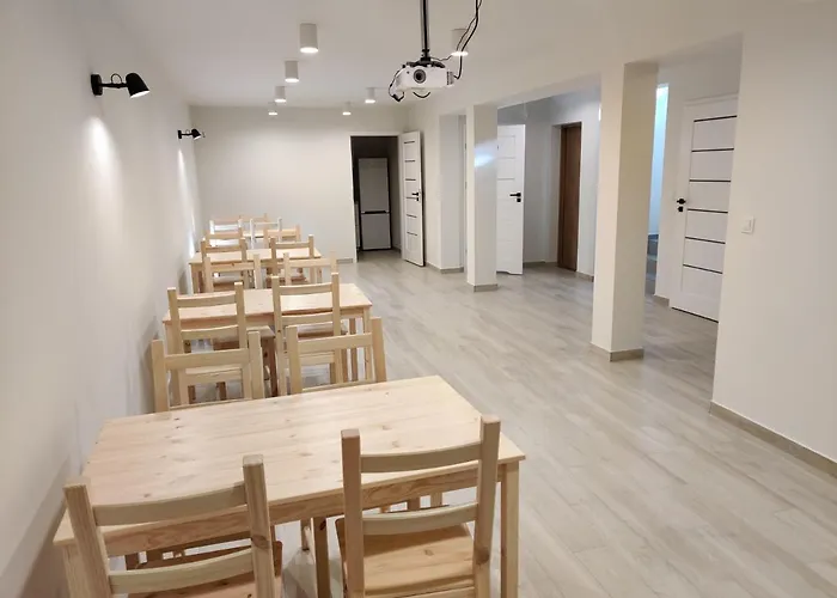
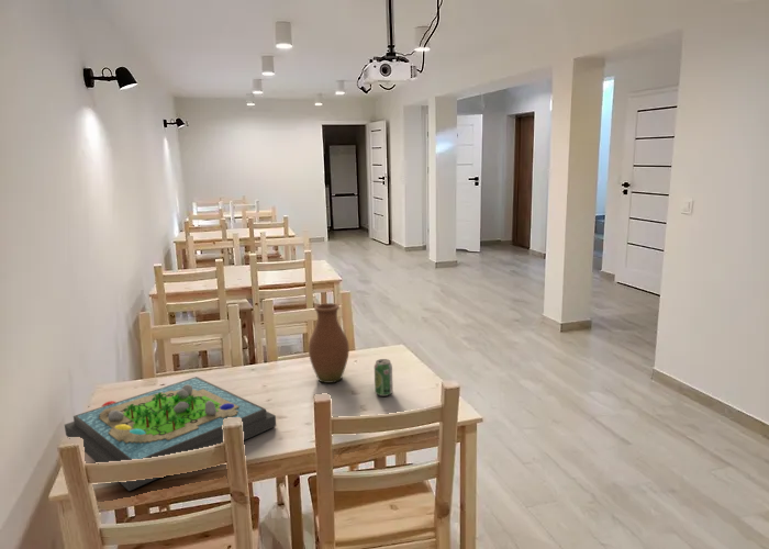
+ vase [308,302,350,384]
+ beverage can [374,358,393,397]
+ board game [64,376,277,492]
